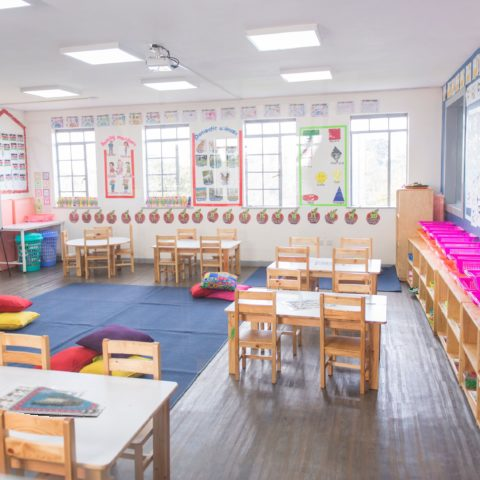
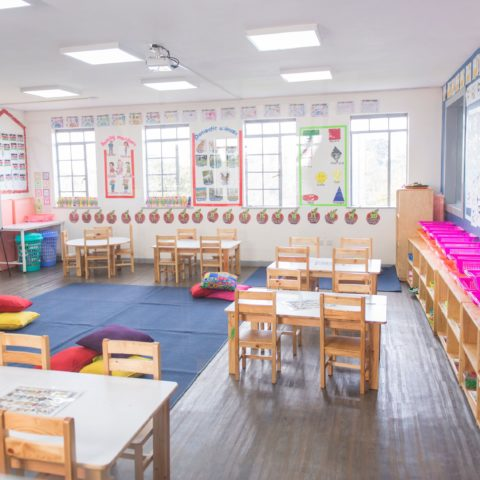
- postcard [3,385,107,417]
